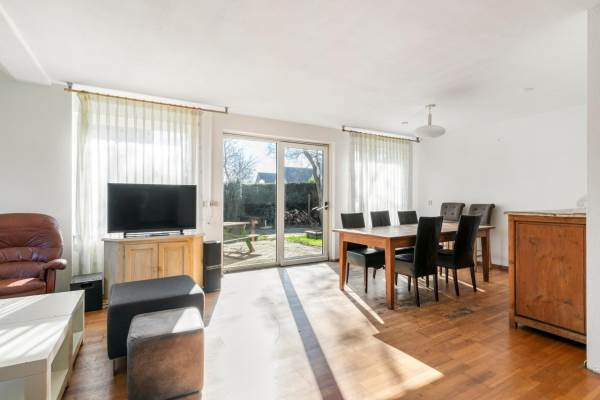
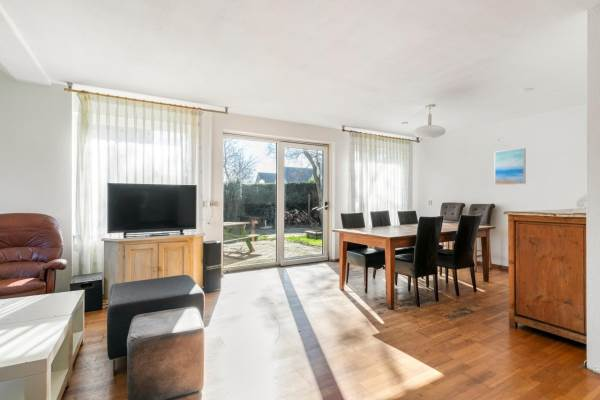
+ wall art [493,147,527,186]
